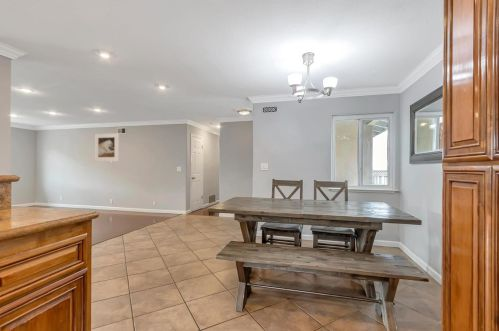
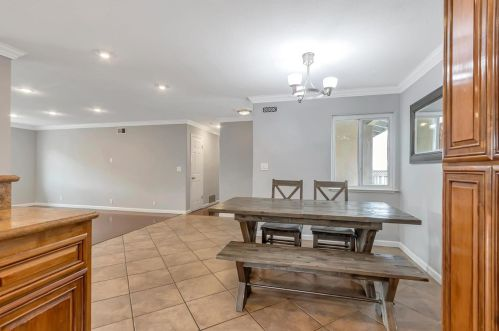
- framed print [94,132,119,162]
